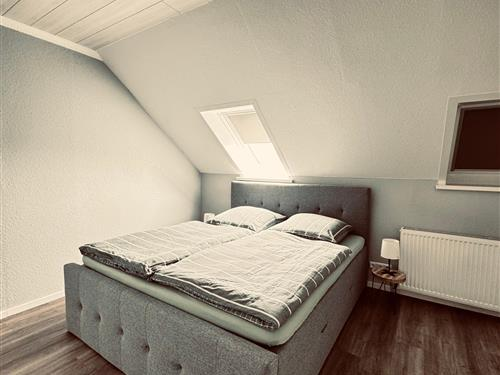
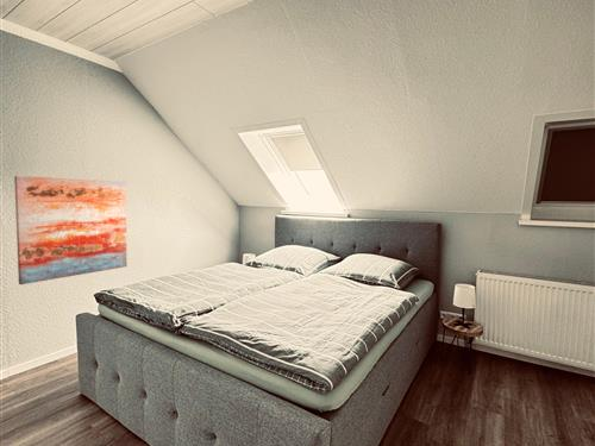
+ wall art [13,175,127,285]
